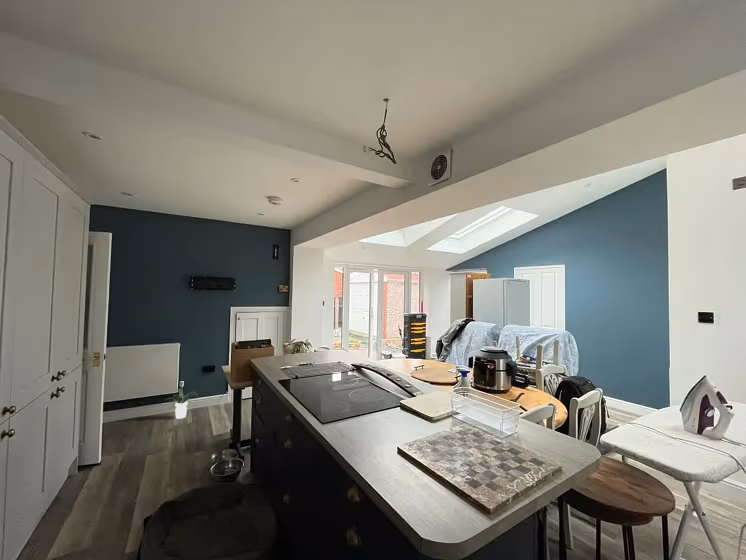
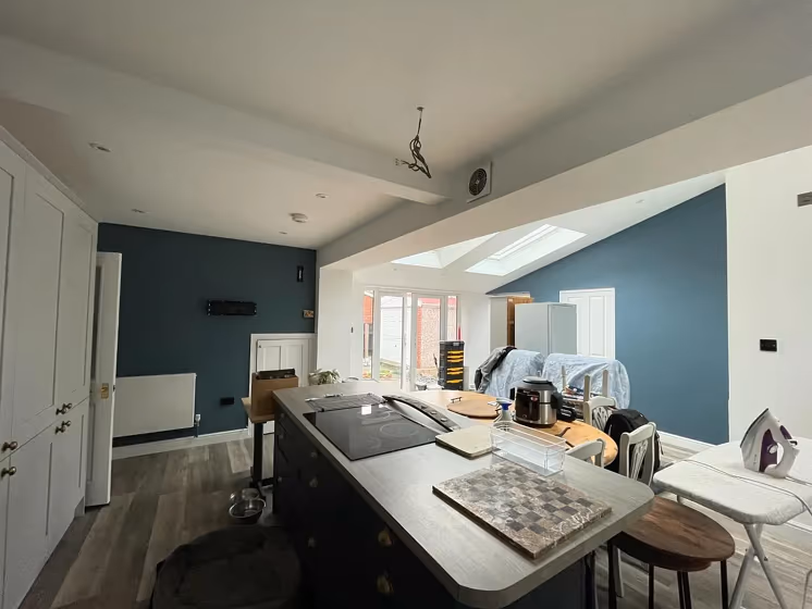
- potted plant [165,388,199,420]
